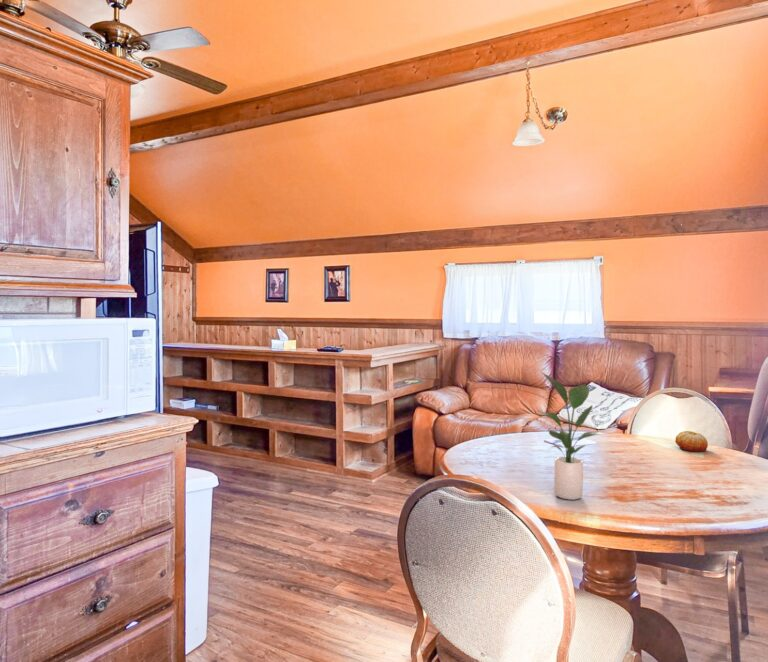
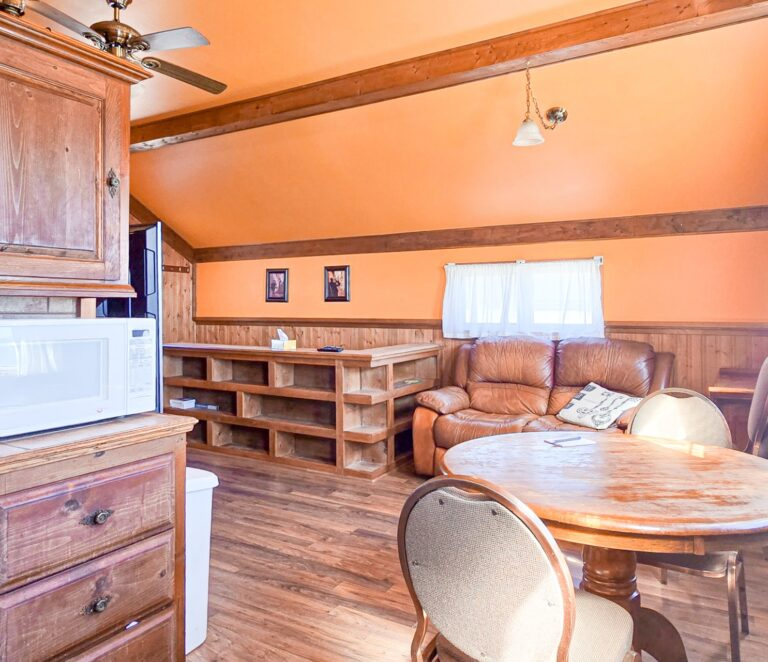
- potted plant [537,372,606,501]
- fruit [674,430,709,453]
